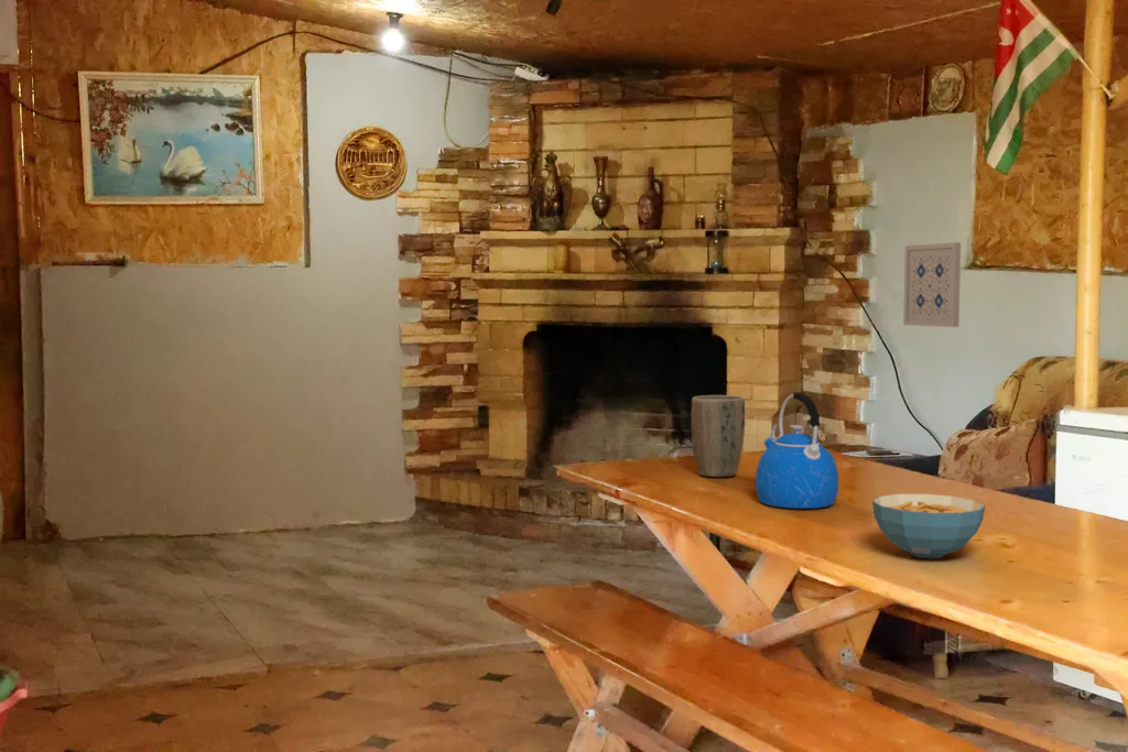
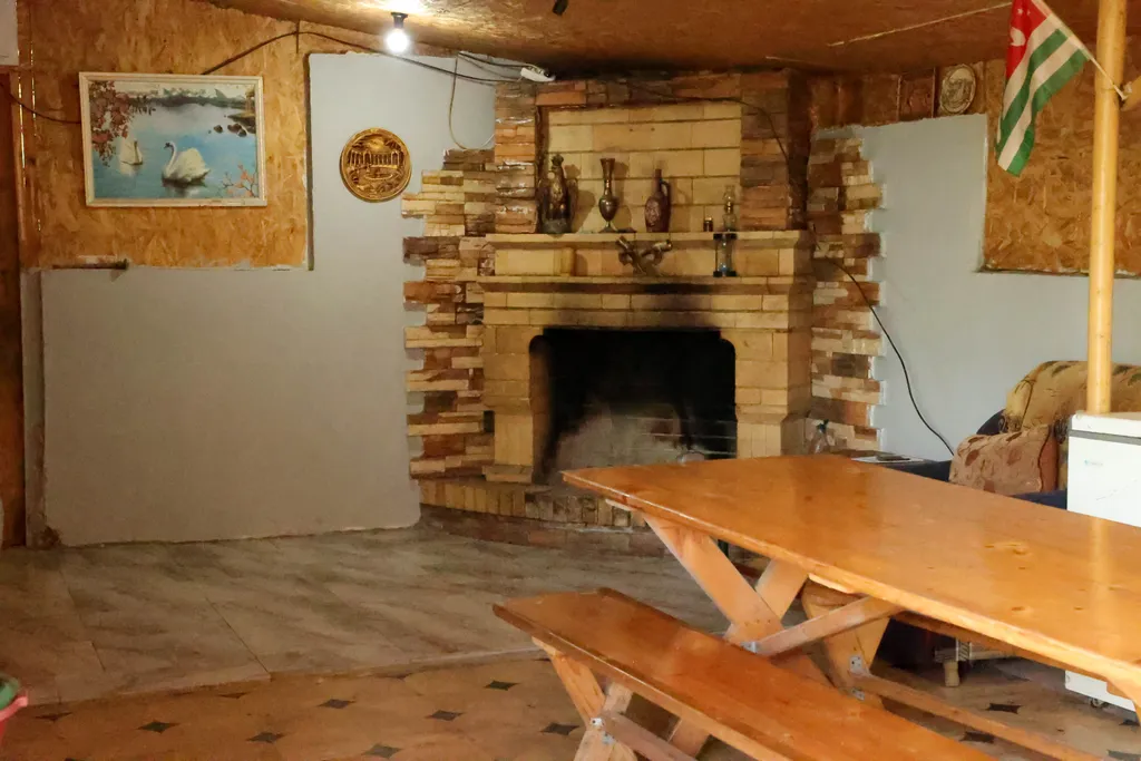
- wall art [902,241,962,328]
- cereal bowl [871,493,986,559]
- kettle [755,391,839,510]
- plant pot [690,394,746,478]
